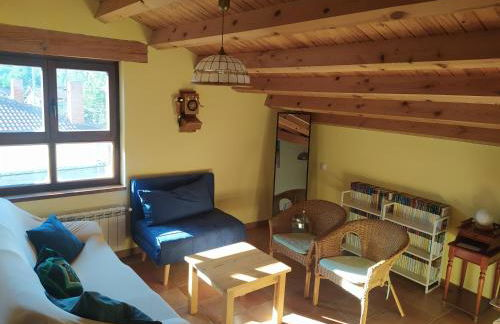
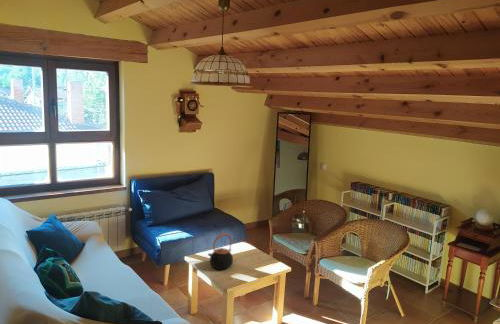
+ teapot [207,232,234,270]
